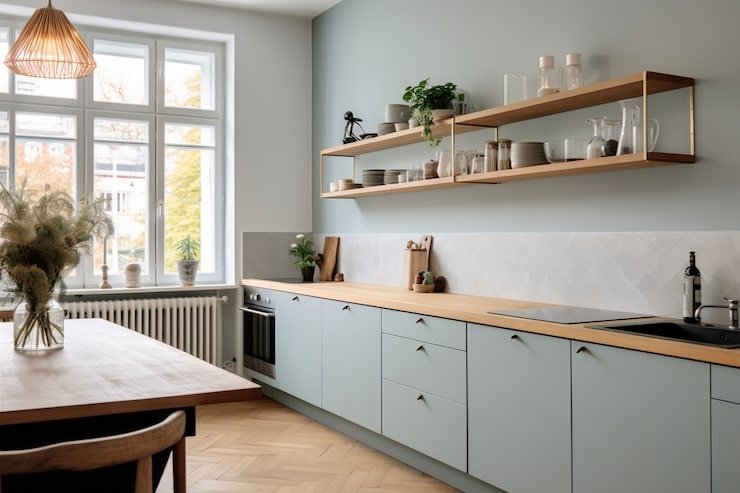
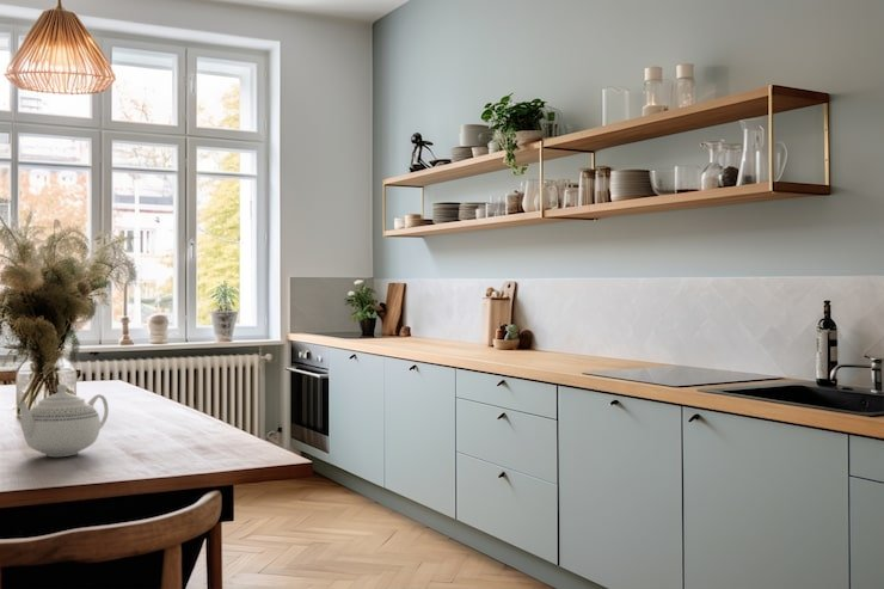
+ teapot [17,382,110,458]
